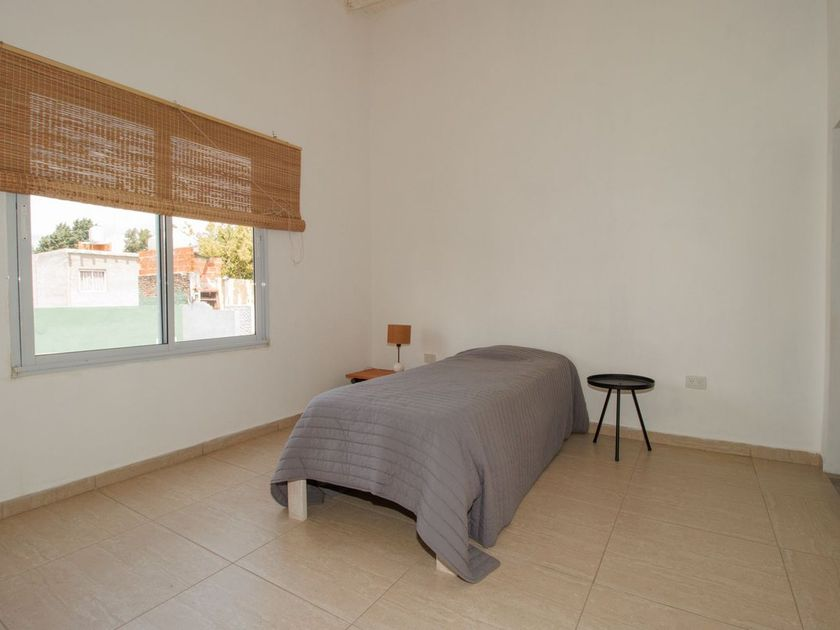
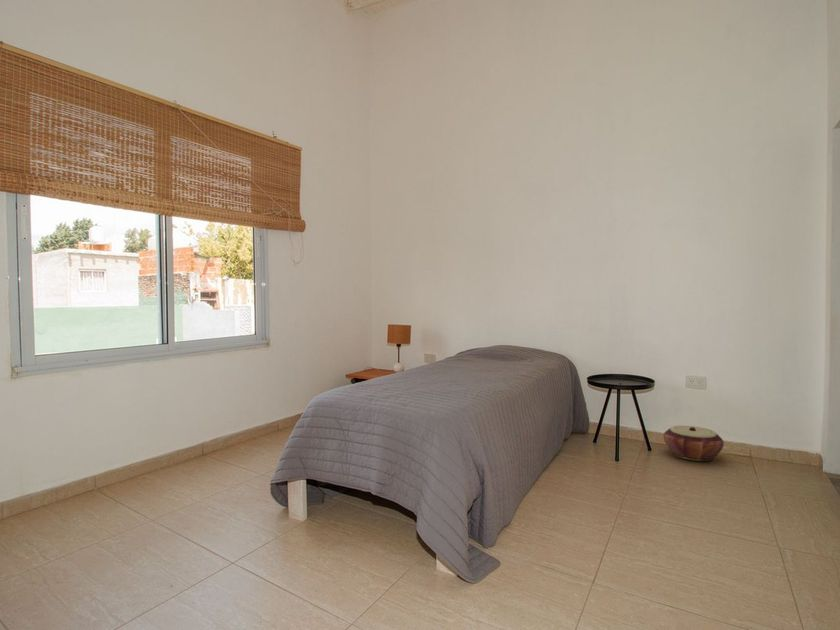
+ woven basket [663,425,725,462]
